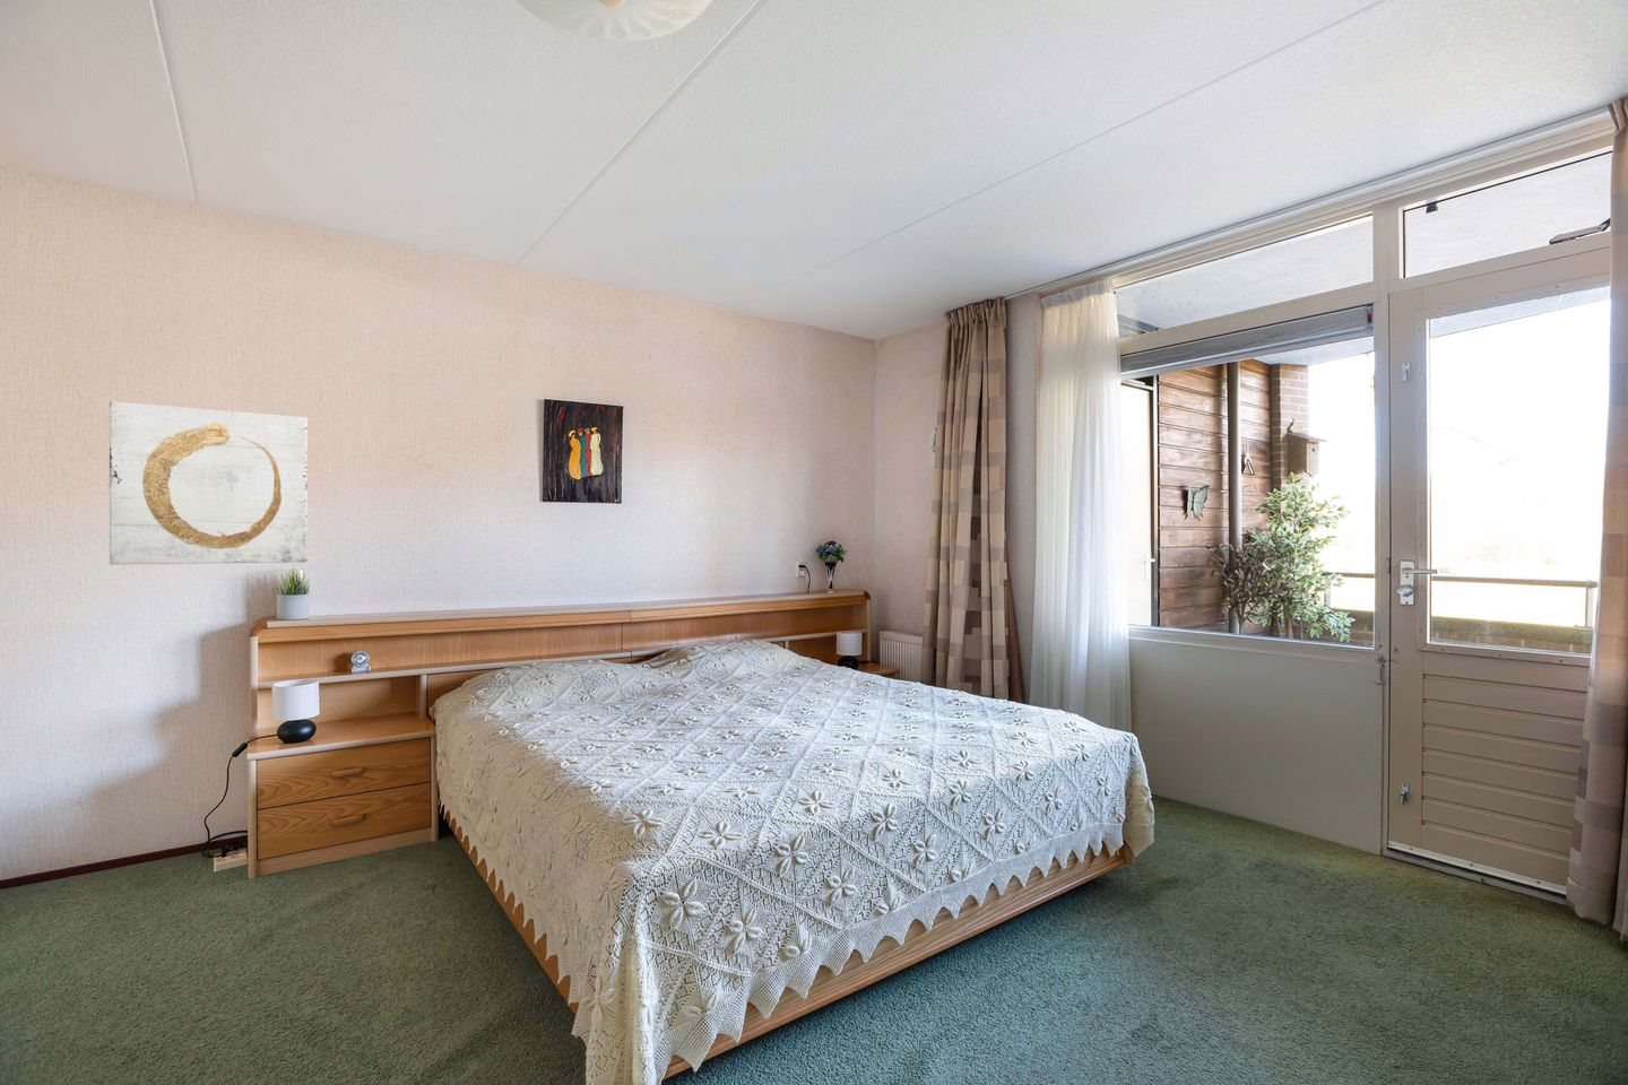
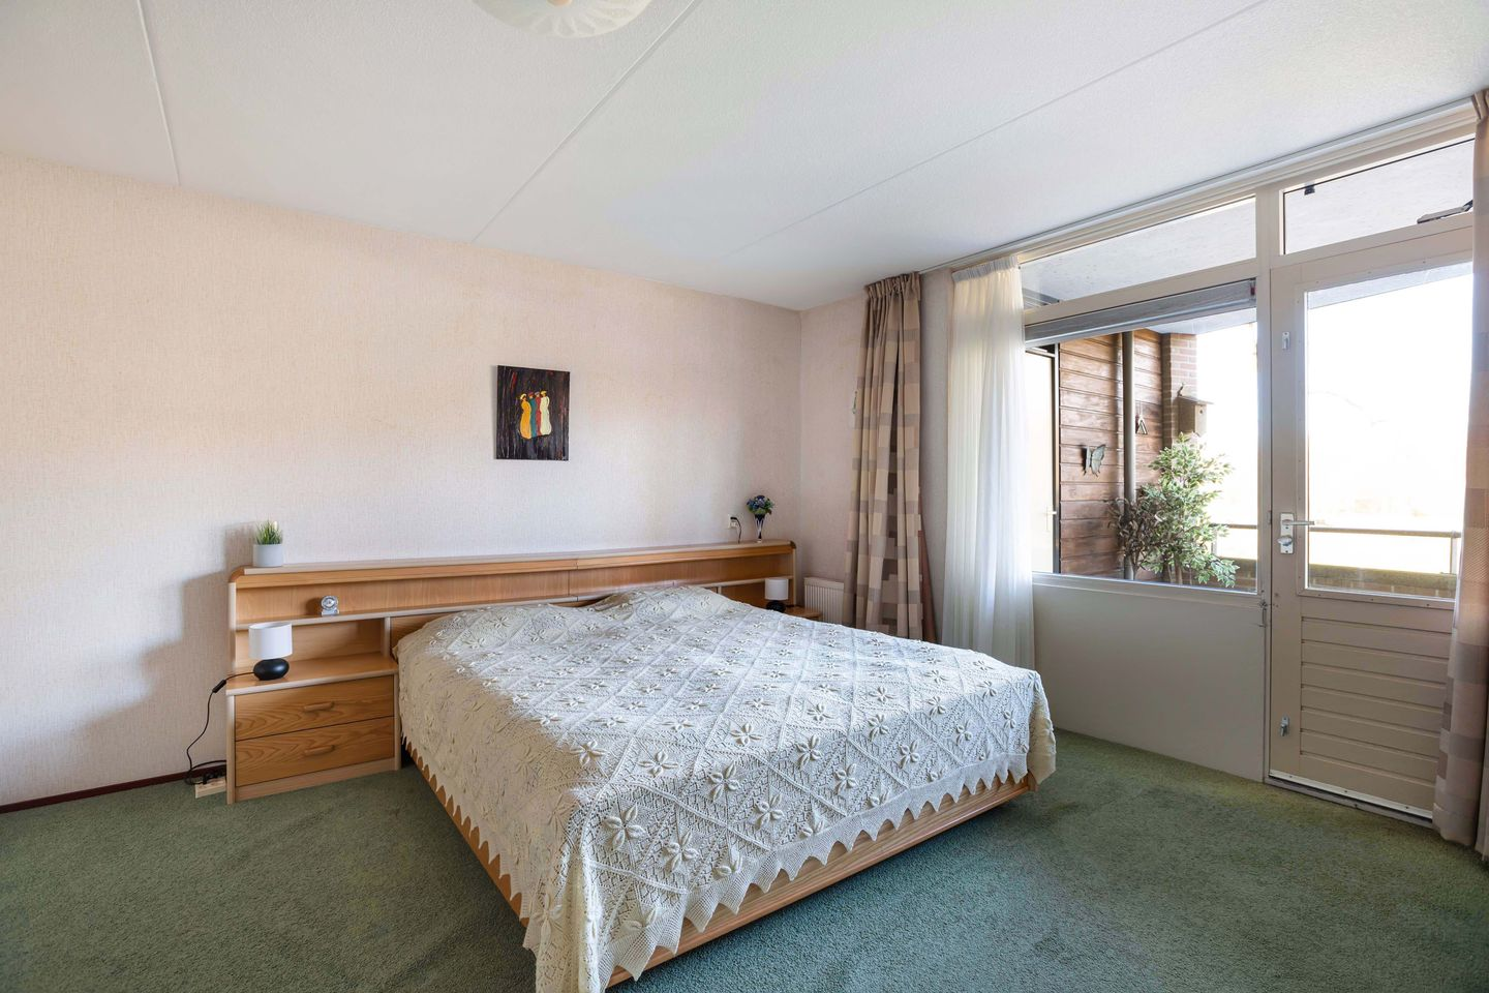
- wall art [109,400,309,566]
